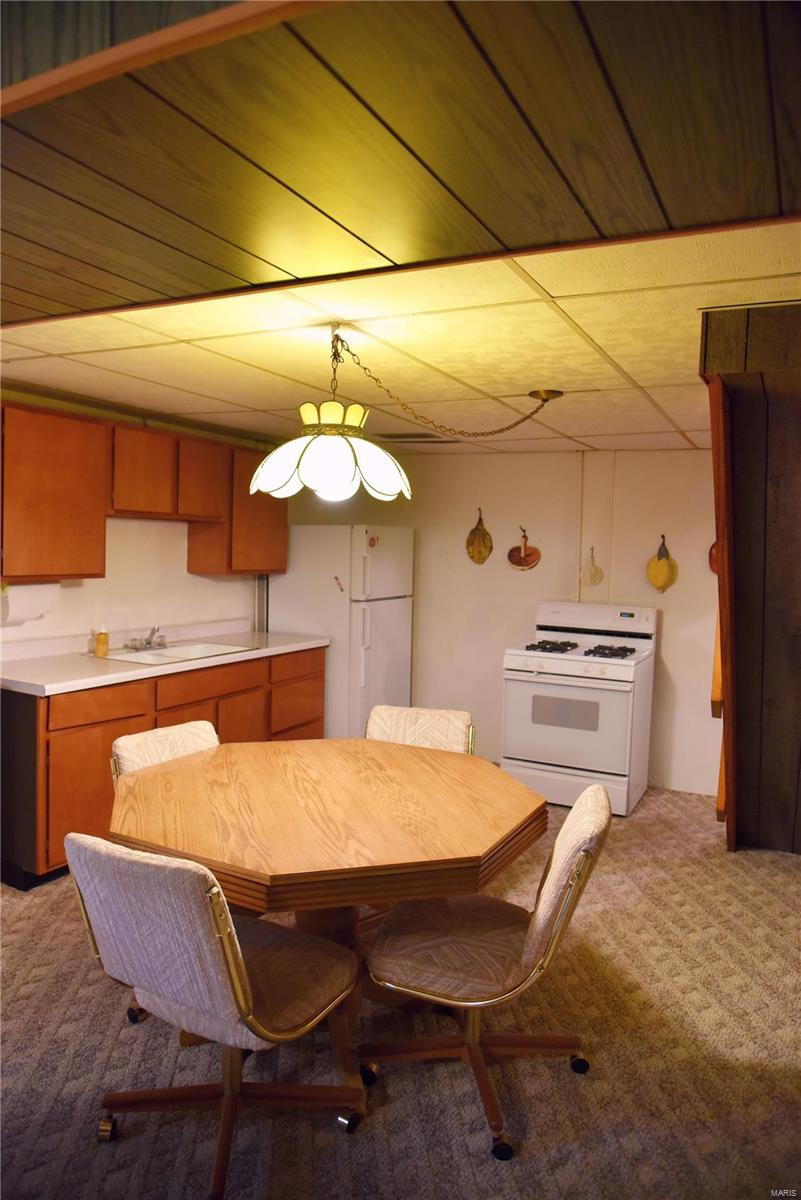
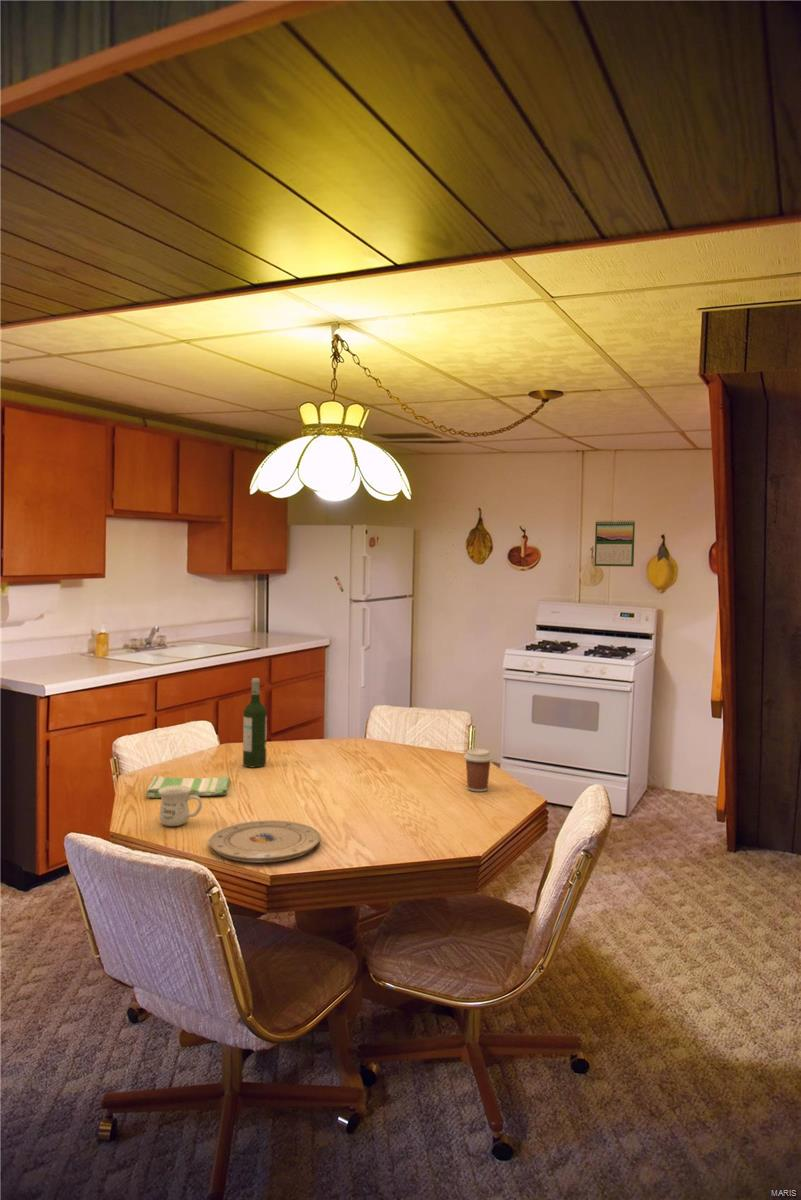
+ wine bottle [242,677,268,769]
+ coffee cup [463,748,494,793]
+ dish towel [145,775,231,799]
+ calendar [593,519,636,568]
+ mug [158,786,203,827]
+ plate [208,819,322,863]
